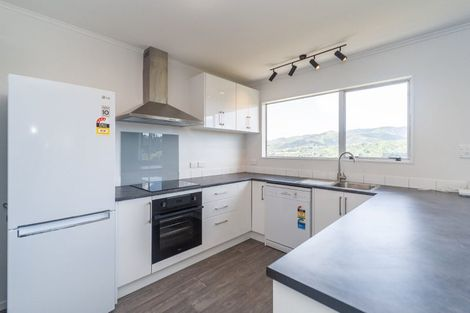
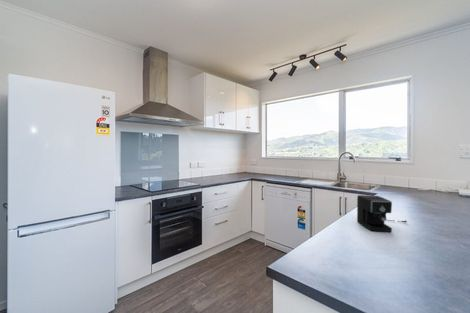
+ coffee maker [356,194,408,233]
